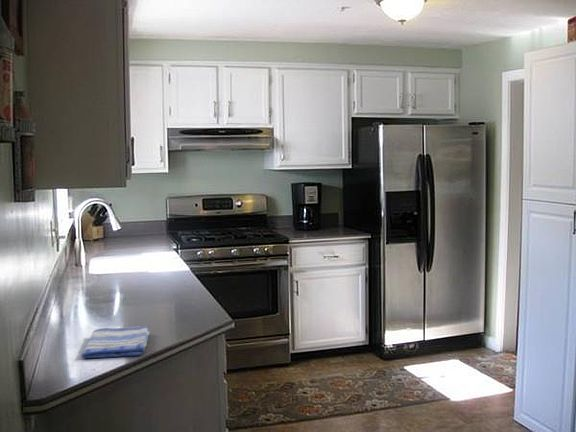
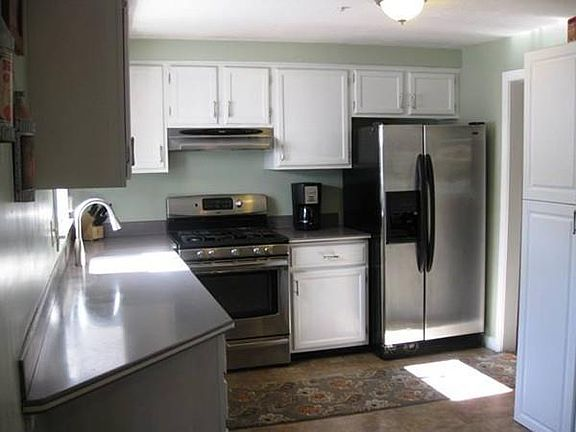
- dish towel [80,325,151,359]
